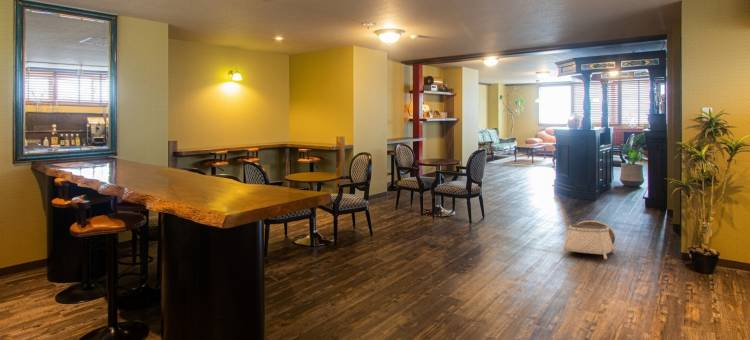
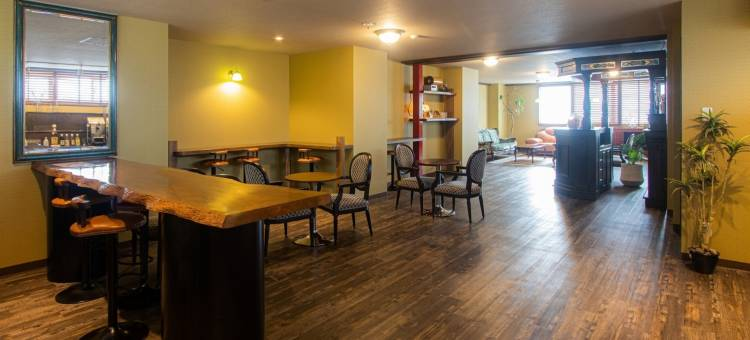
- basket [561,220,616,260]
